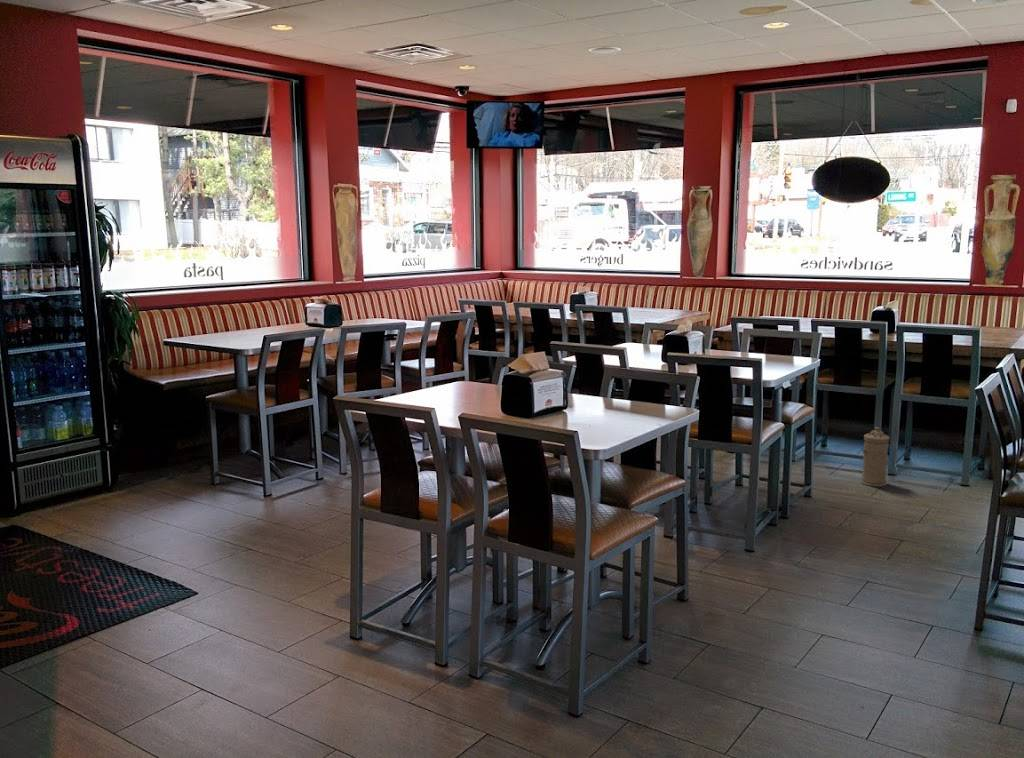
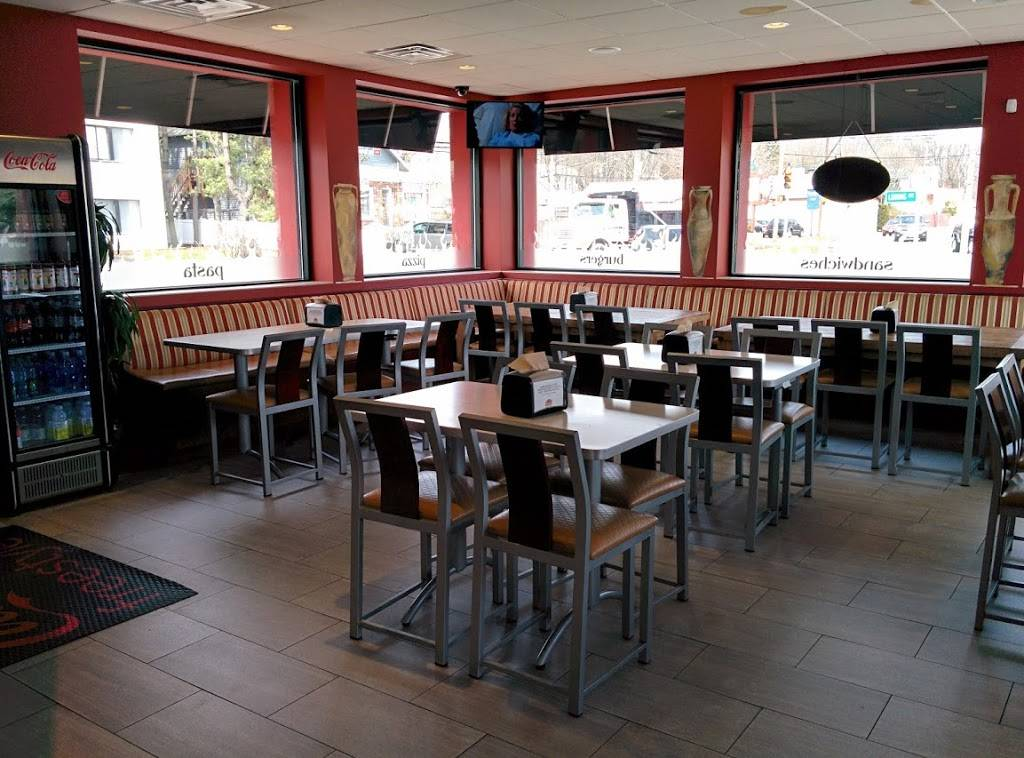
- water filter [860,426,890,488]
